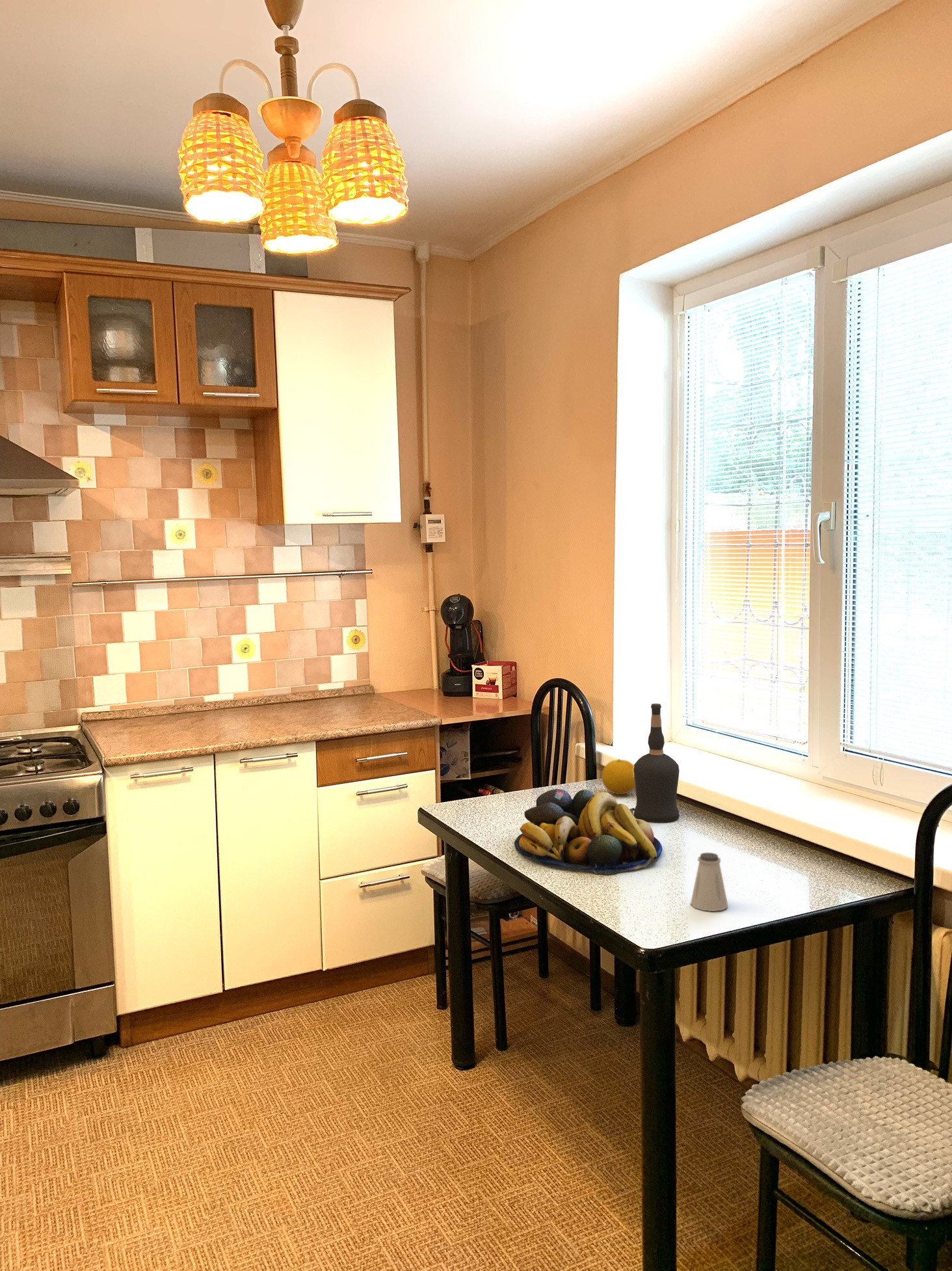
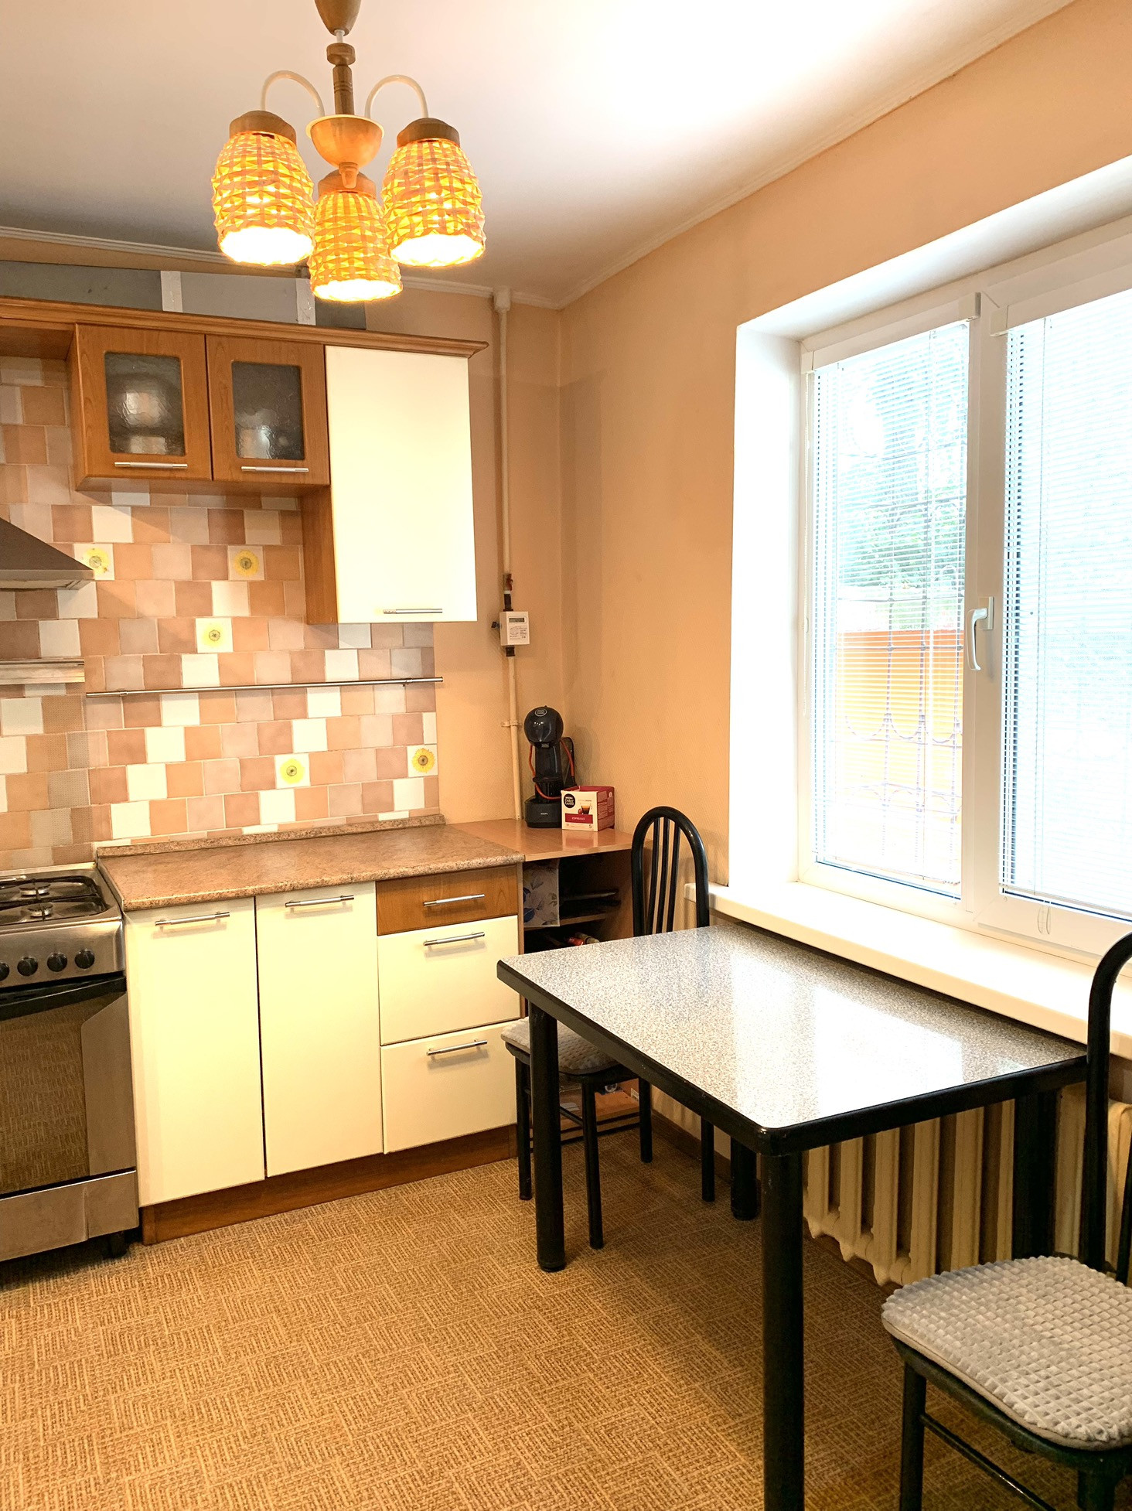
- fruit bowl [514,788,663,875]
- liquor bottle [633,703,680,823]
- saltshaker [690,852,728,912]
- fruit [601,758,635,795]
